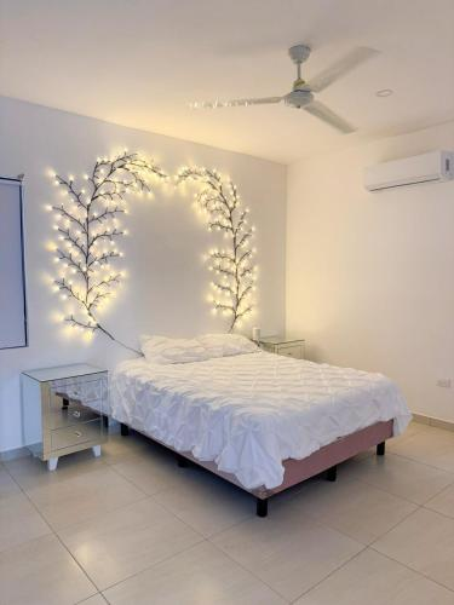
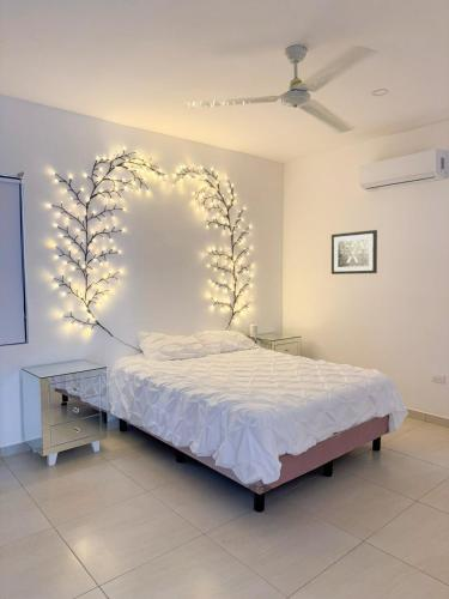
+ wall art [330,229,378,276]
